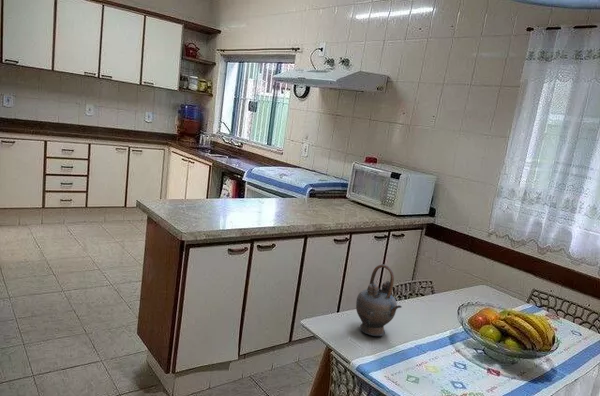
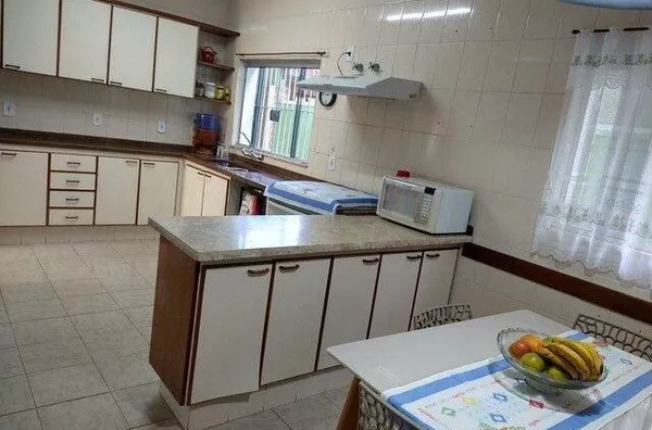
- teapot [355,263,403,337]
